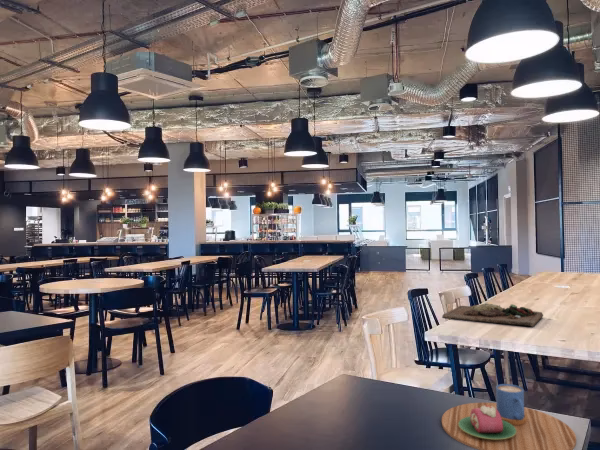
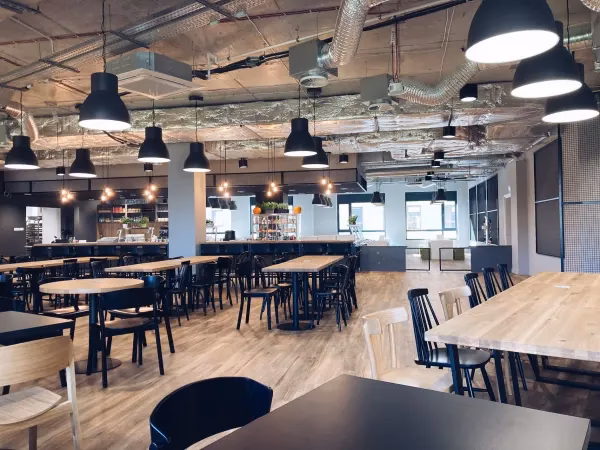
- mug [441,383,577,450]
- cutting board [441,302,544,328]
